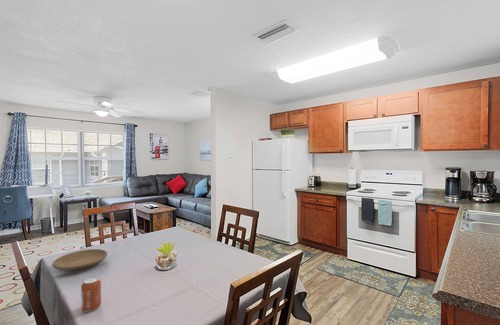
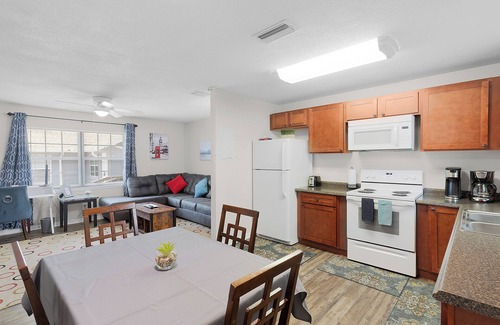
- can [80,276,102,313]
- plate [51,248,108,271]
